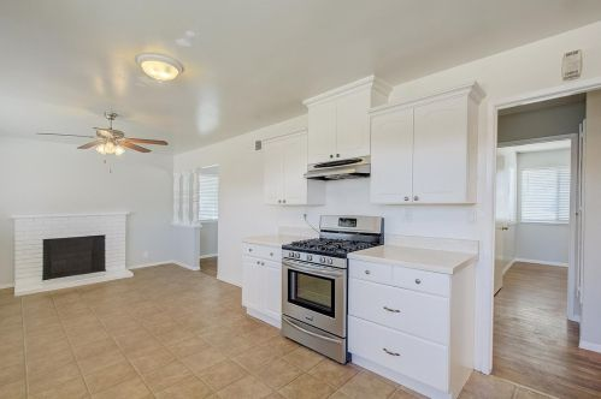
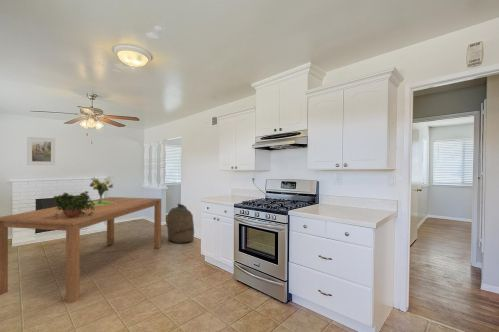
+ potted plant [52,190,95,218]
+ bag [166,203,195,244]
+ dining table [0,196,162,304]
+ bouquet [88,176,117,205]
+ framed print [26,136,56,166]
